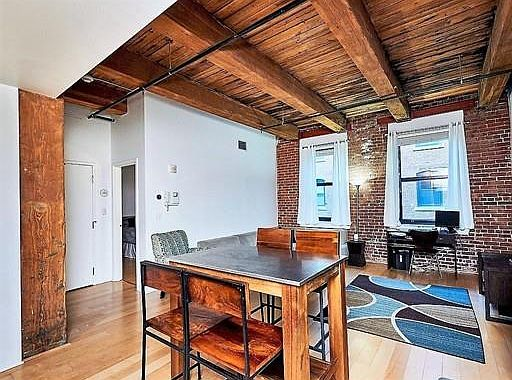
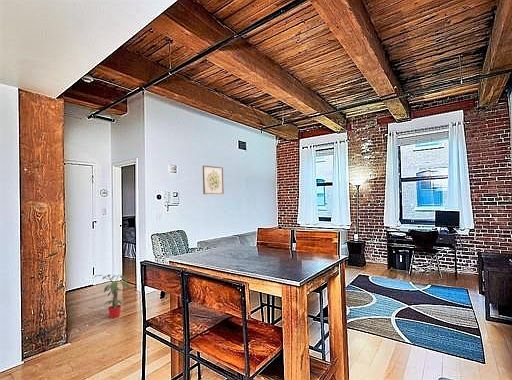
+ potted plant [92,273,132,319]
+ wall art [202,165,225,195]
